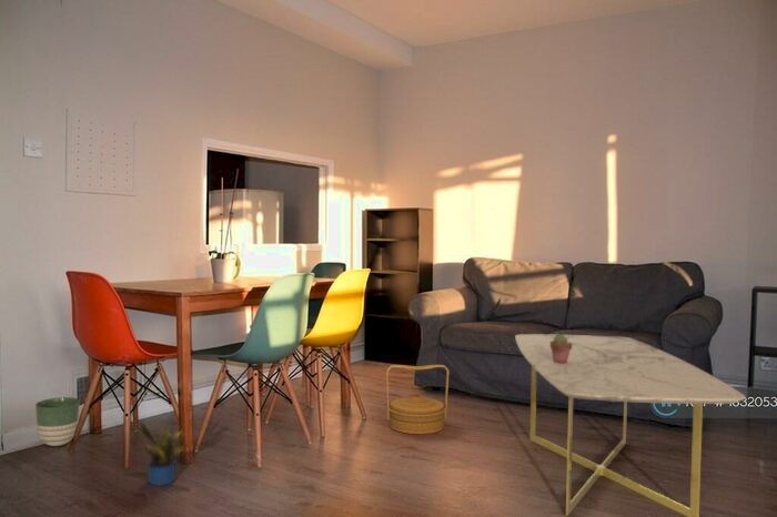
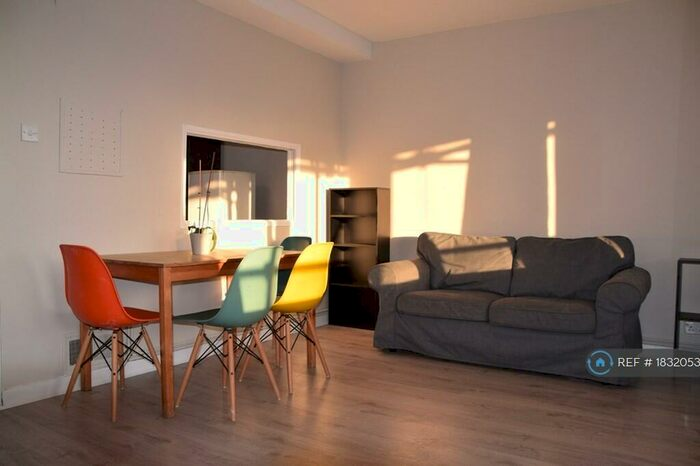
- planter [34,396,80,447]
- potted succulent [551,333,573,364]
- basket [385,364,450,435]
- coffee table [514,333,746,517]
- potted plant [138,419,186,487]
